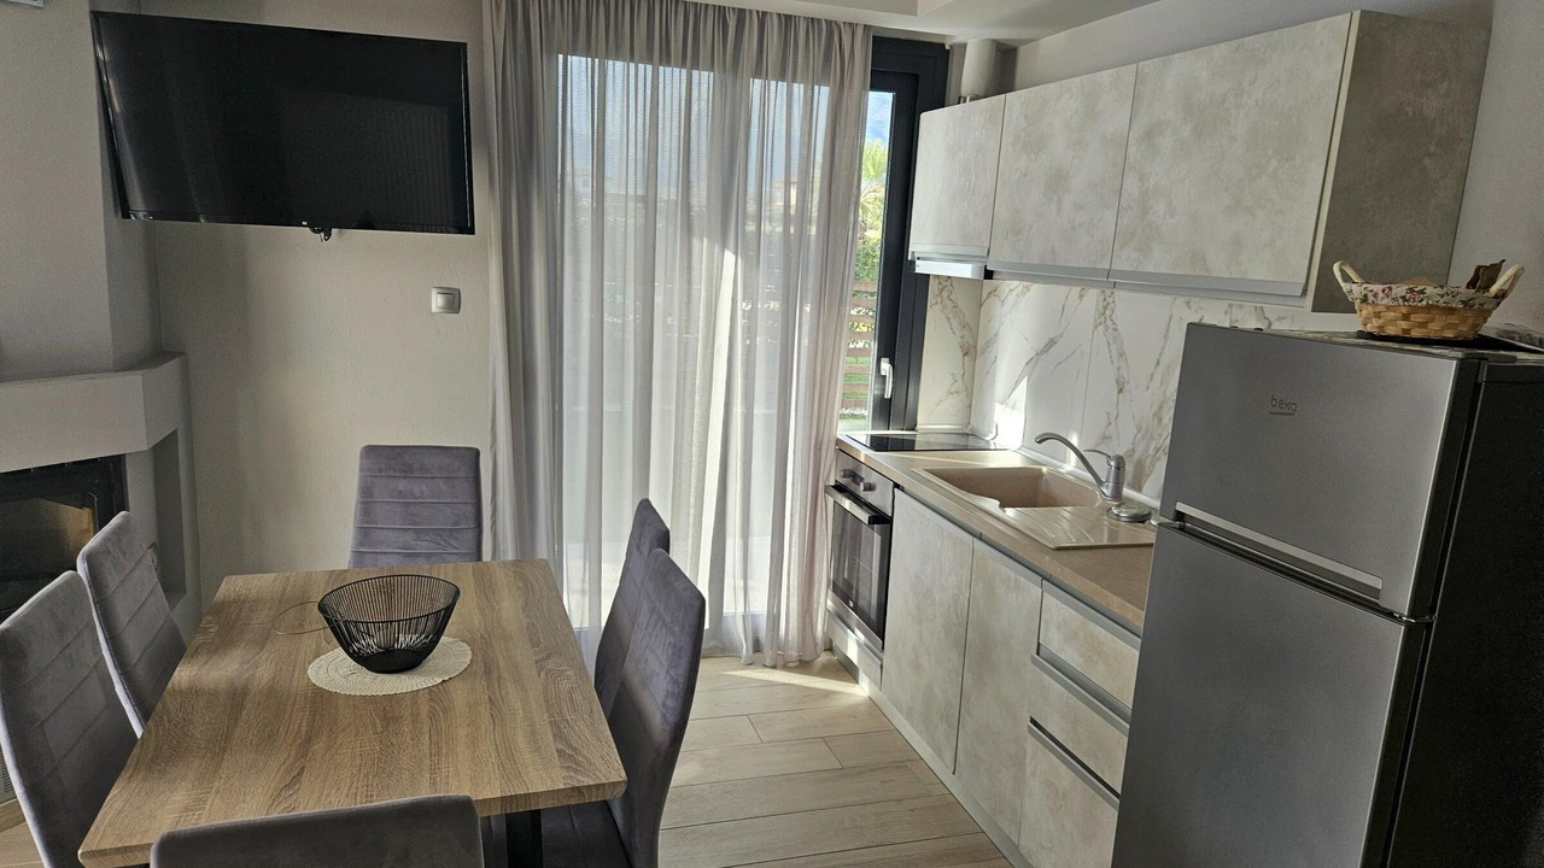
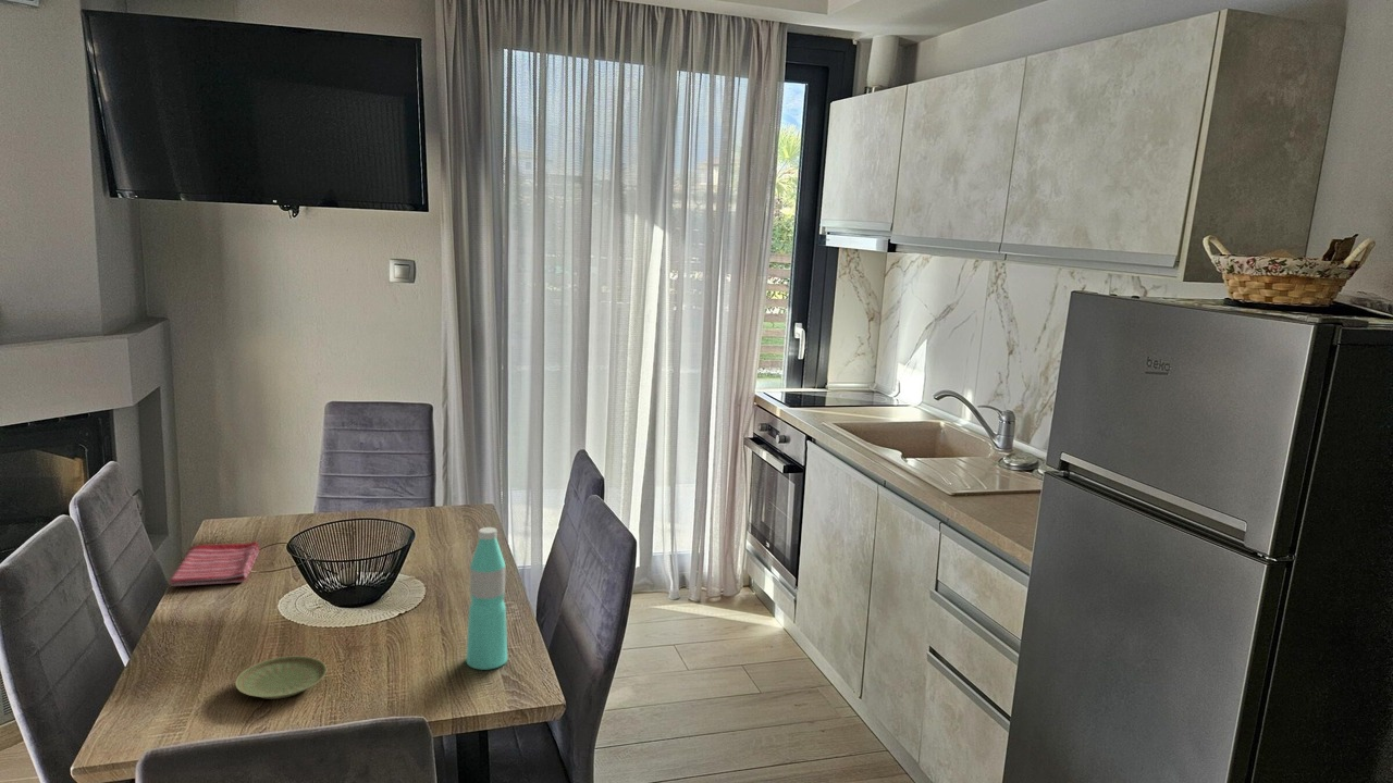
+ dish towel [168,540,261,587]
+ plate [234,655,328,700]
+ water bottle [465,526,508,671]
